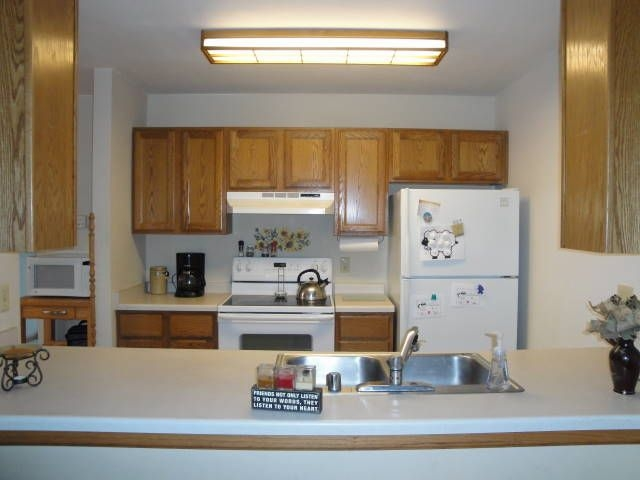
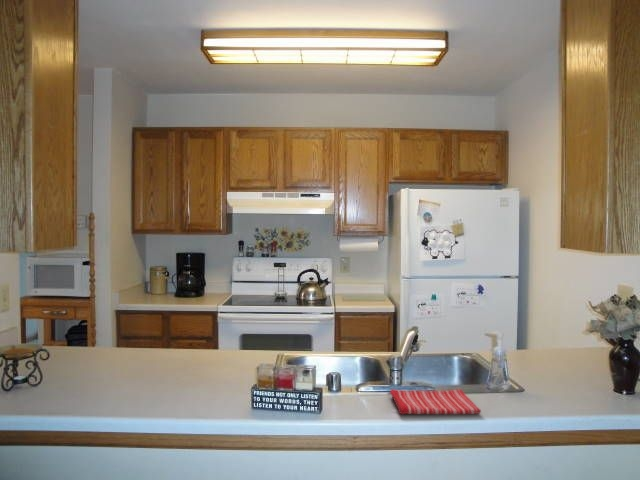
+ dish towel [389,388,482,415]
